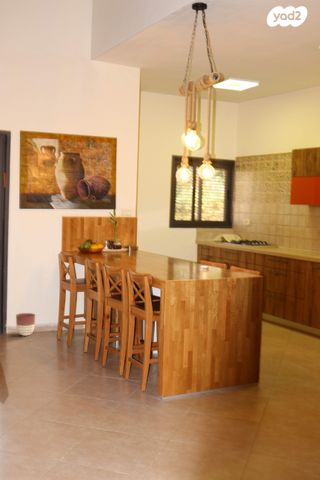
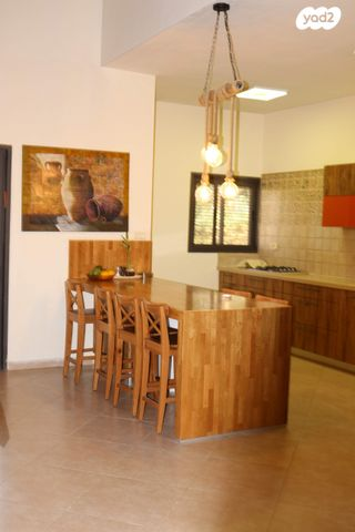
- planter [15,312,36,337]
